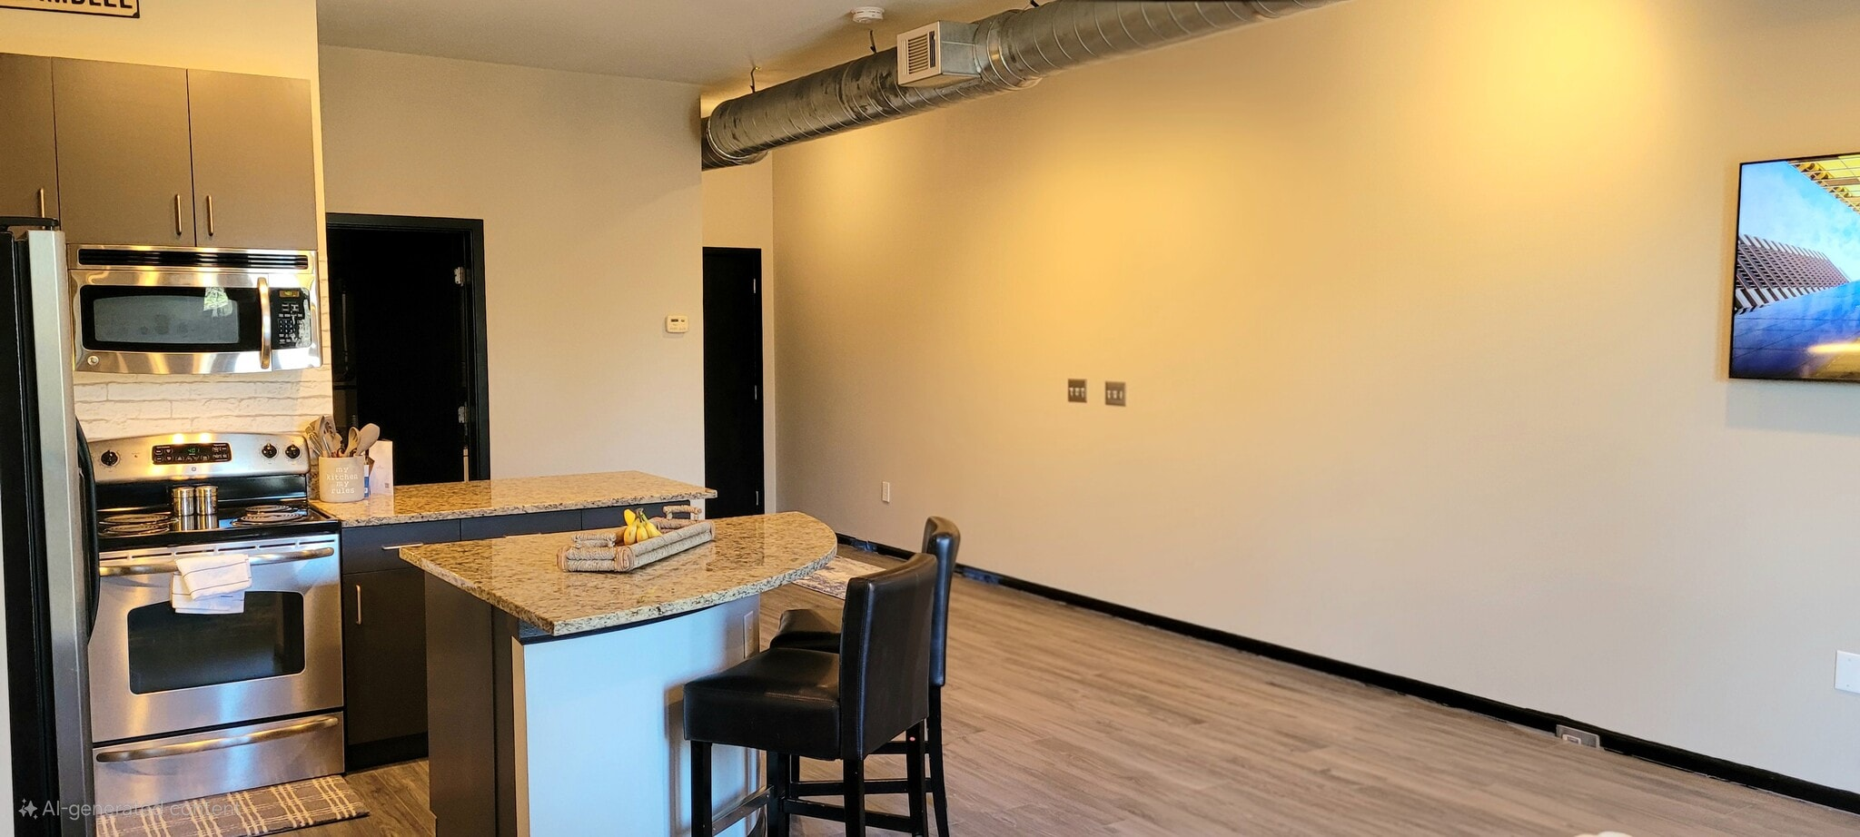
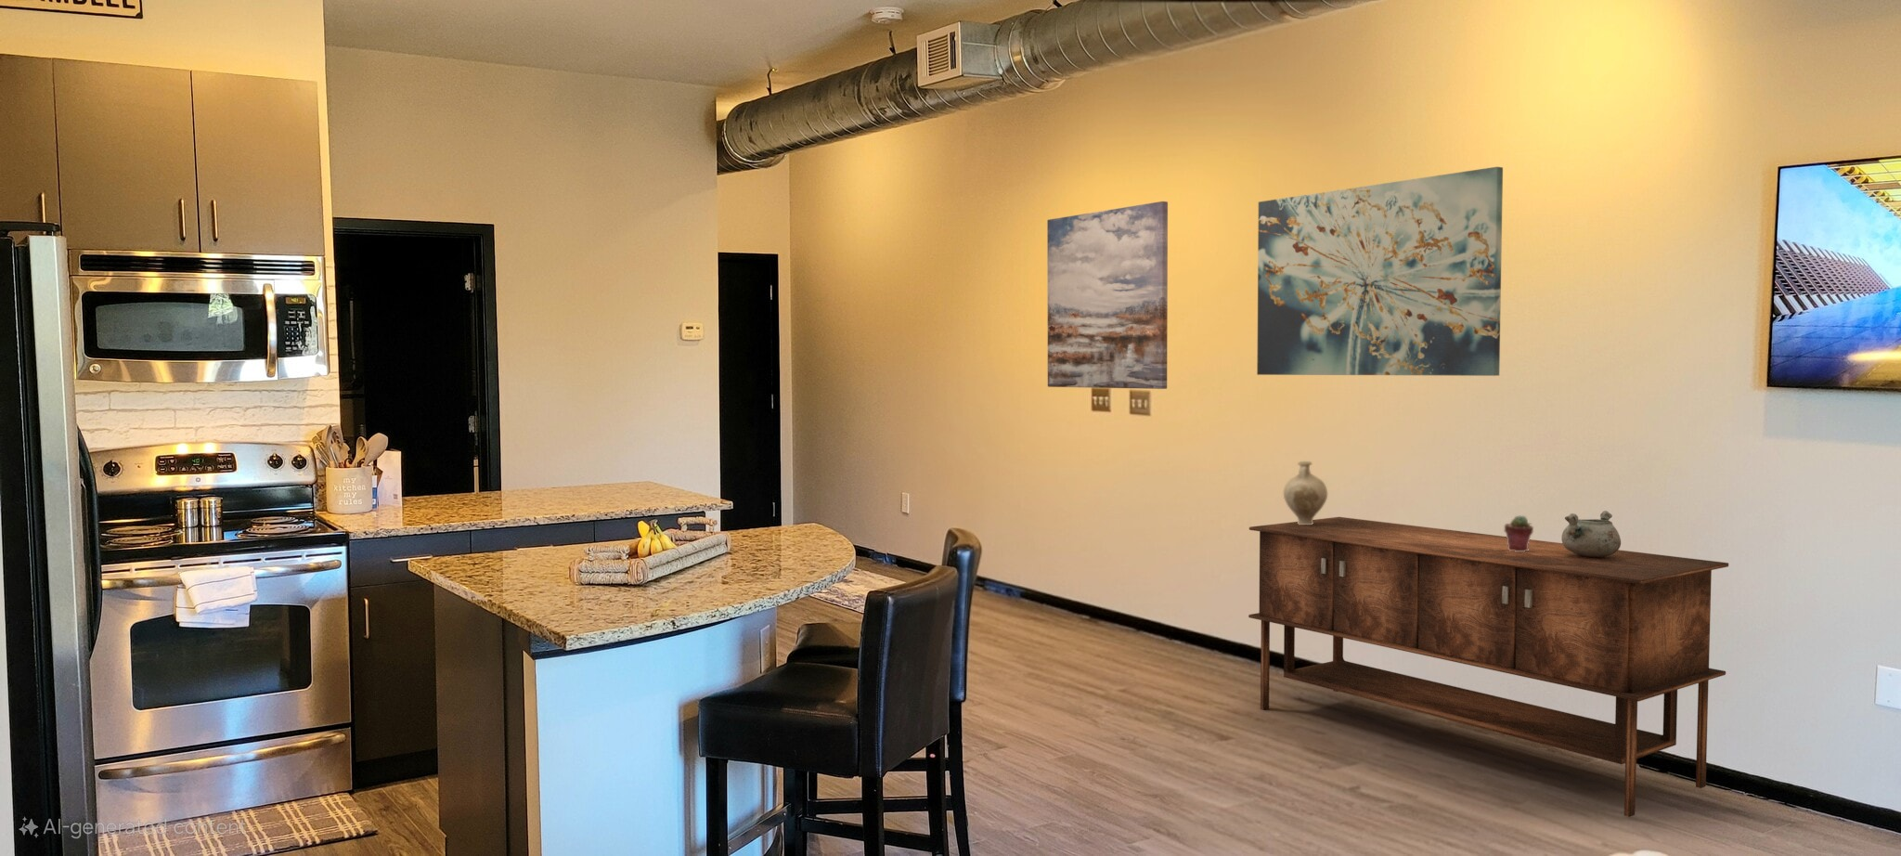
+ wall art [1046,200,1169,390]
+ potted succulent [1503,514,1535,552]
+ decorative vase [1283,461,1329,525]
+ decorative bowl [1560,509,1622,557]
+ sideboard [1248,517,1729,818]
+ wall art [1256,166,1503,377]
